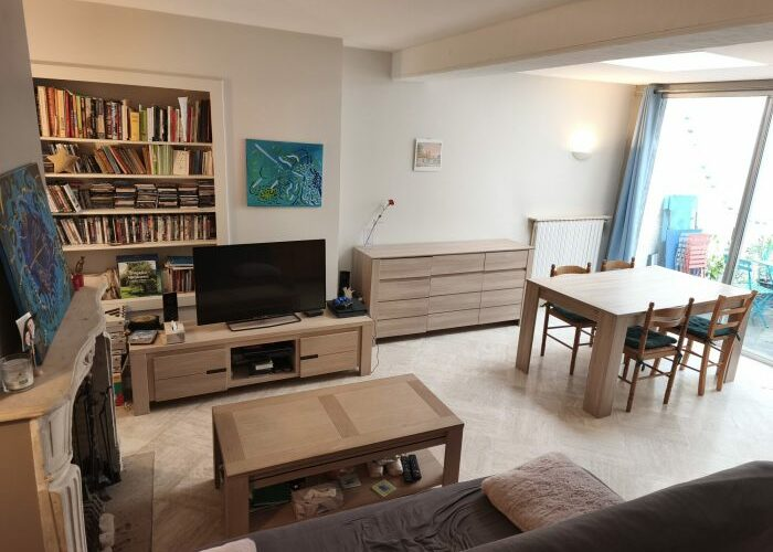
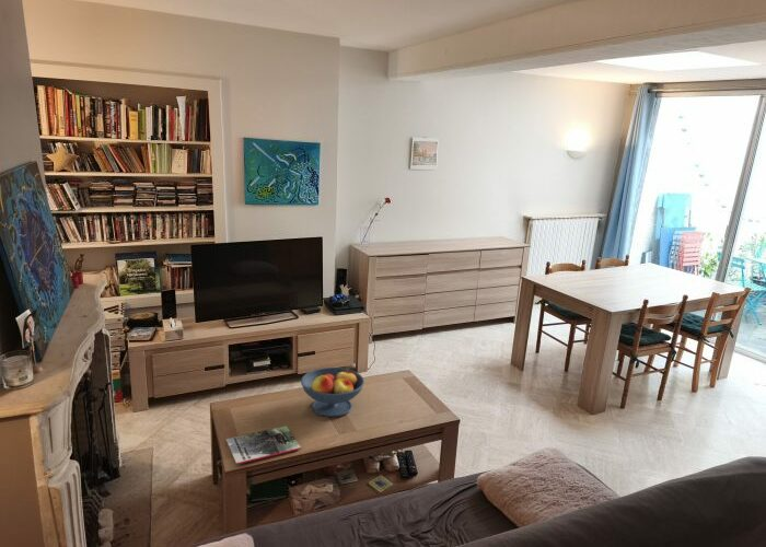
+ fruit bowl [300,366,365,418]
+ magazine [225,426,302,466]
